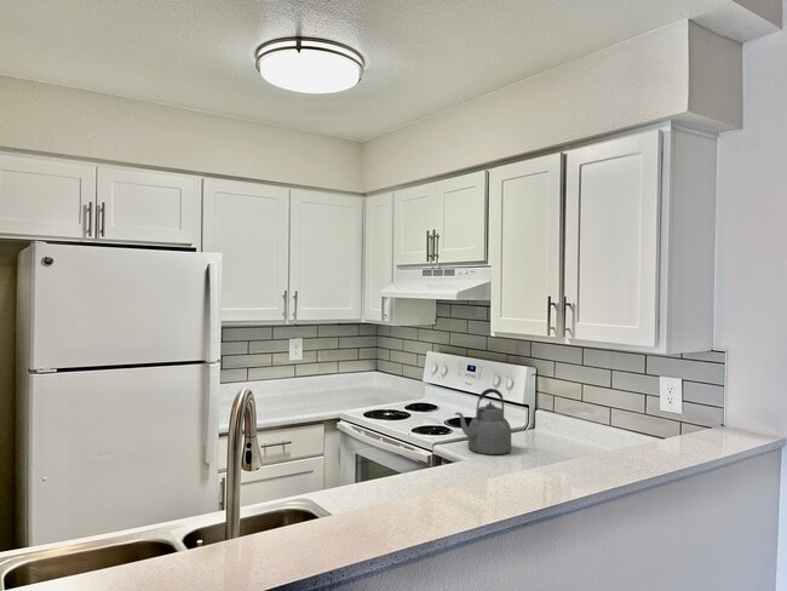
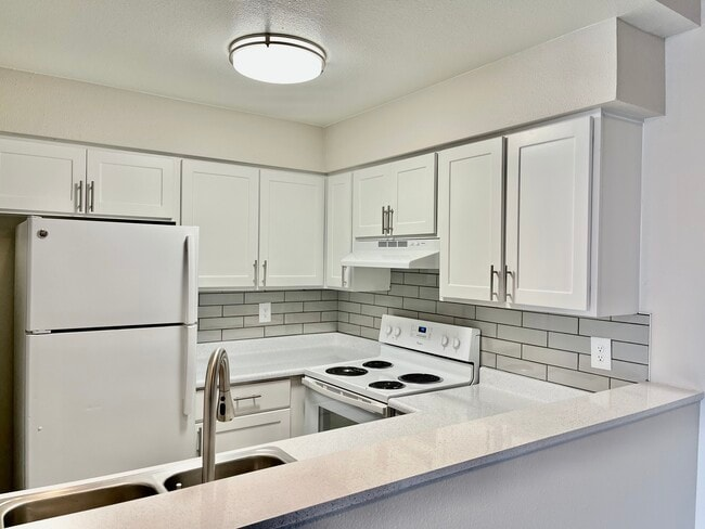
- kettle [454,388,512,455]
